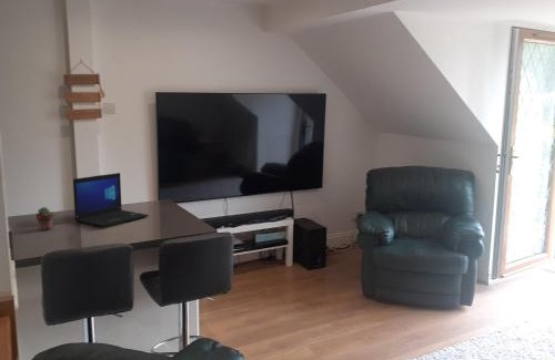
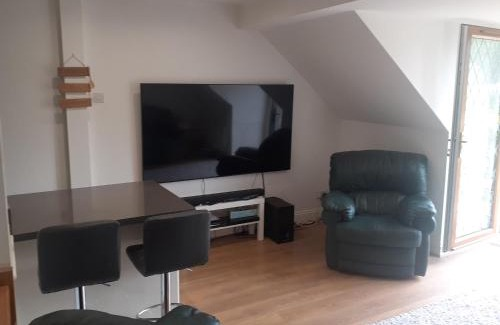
- potted succulent [34,206,56,232]
- laptop [72,172,150,228]
